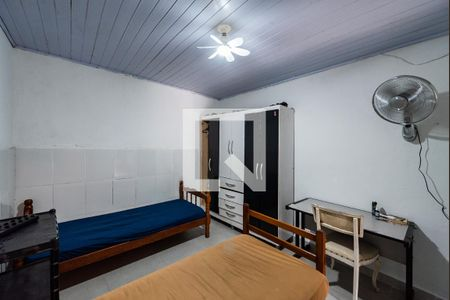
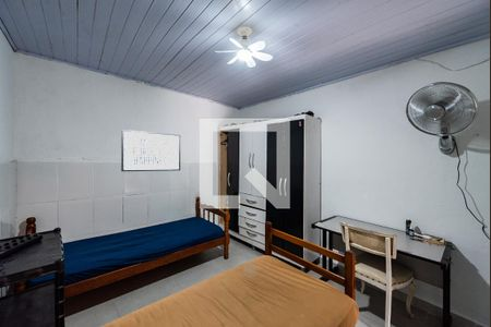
+ mirror [120,129,181,172]
